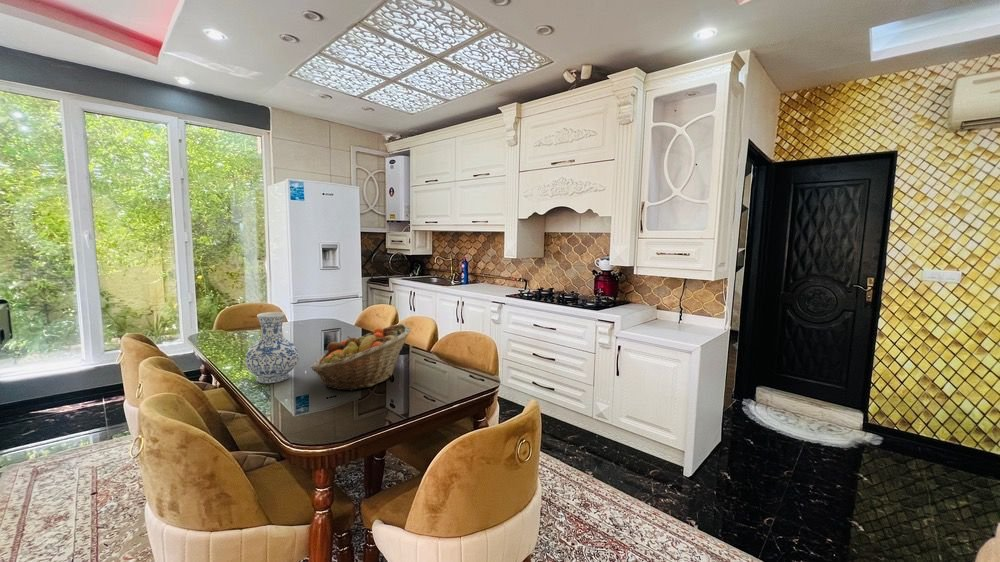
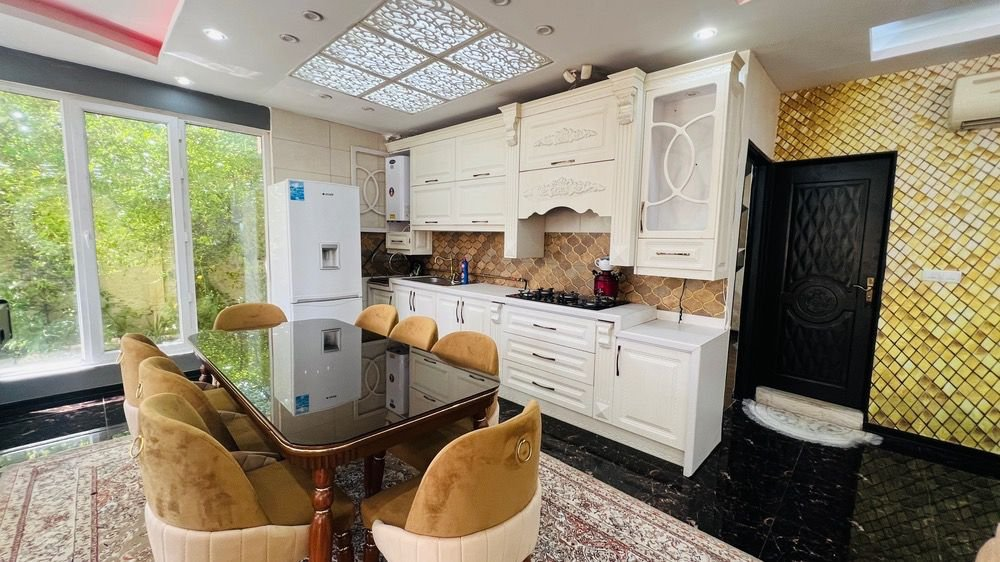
- fruit basket [310,323,411,392]
- vase [244,311,300,384]
